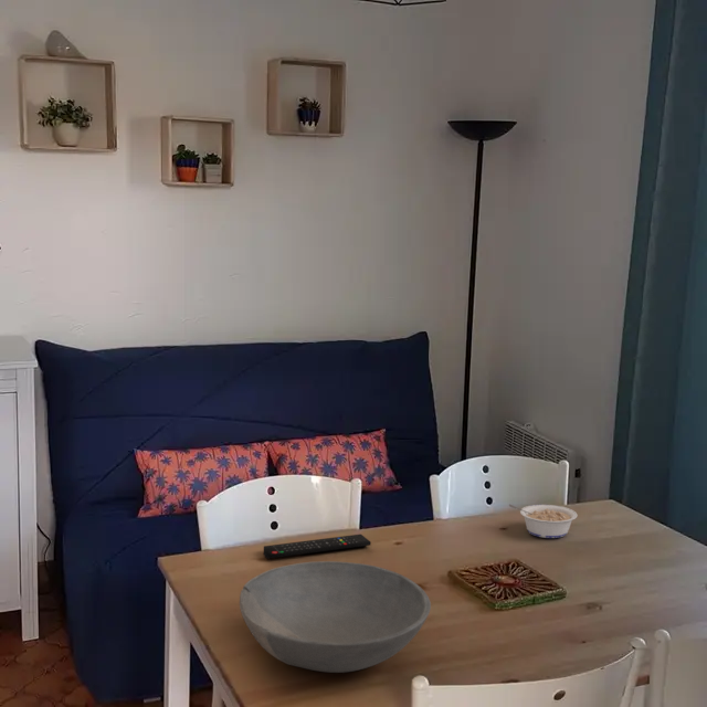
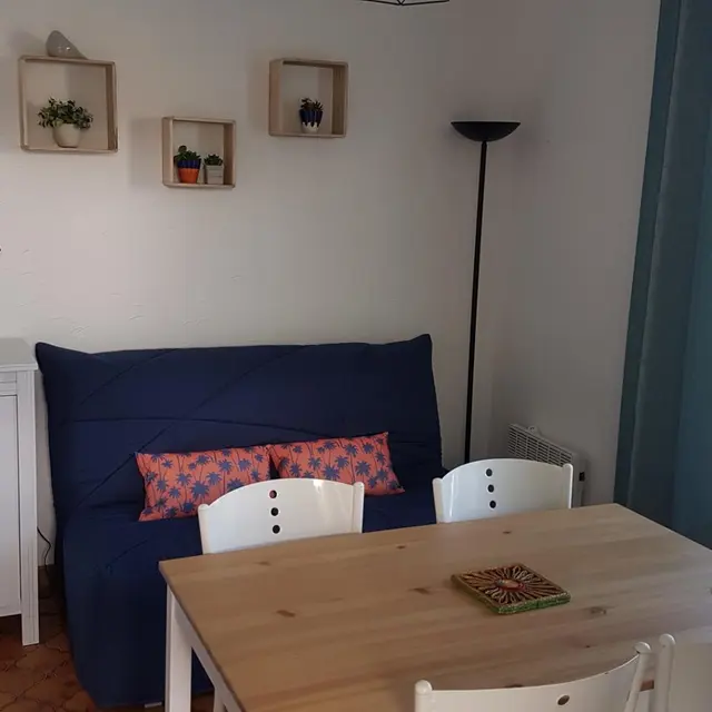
- legume [508,503,579,539]
- remote control [263,534,372,559]
- bowl [239,560,432,674]
